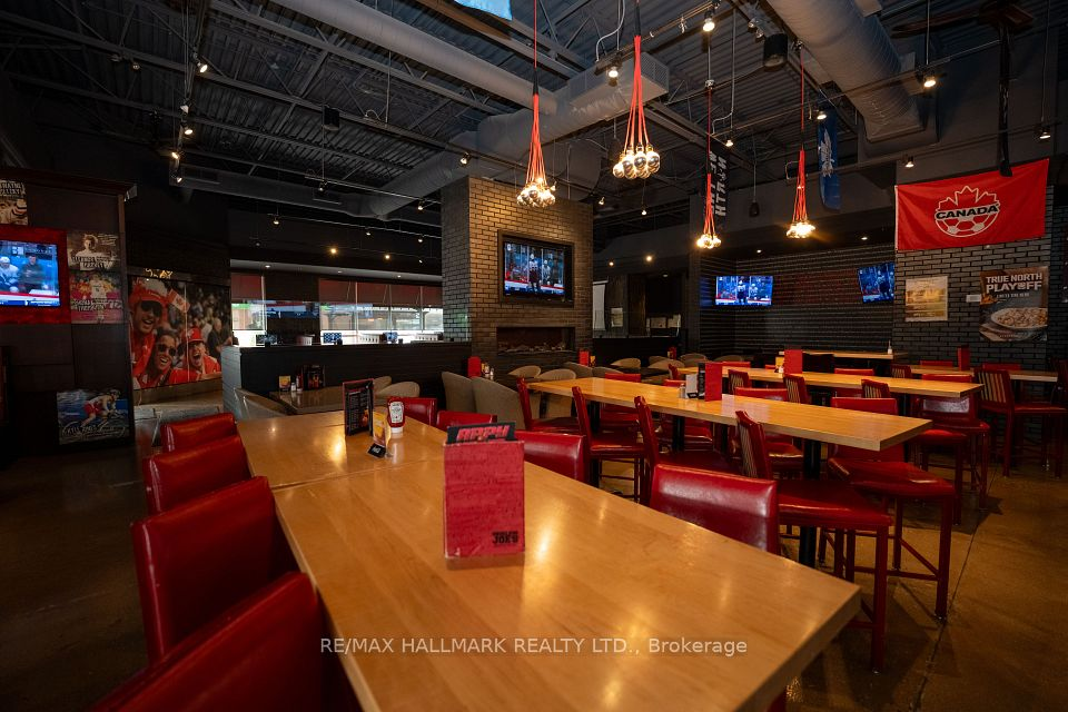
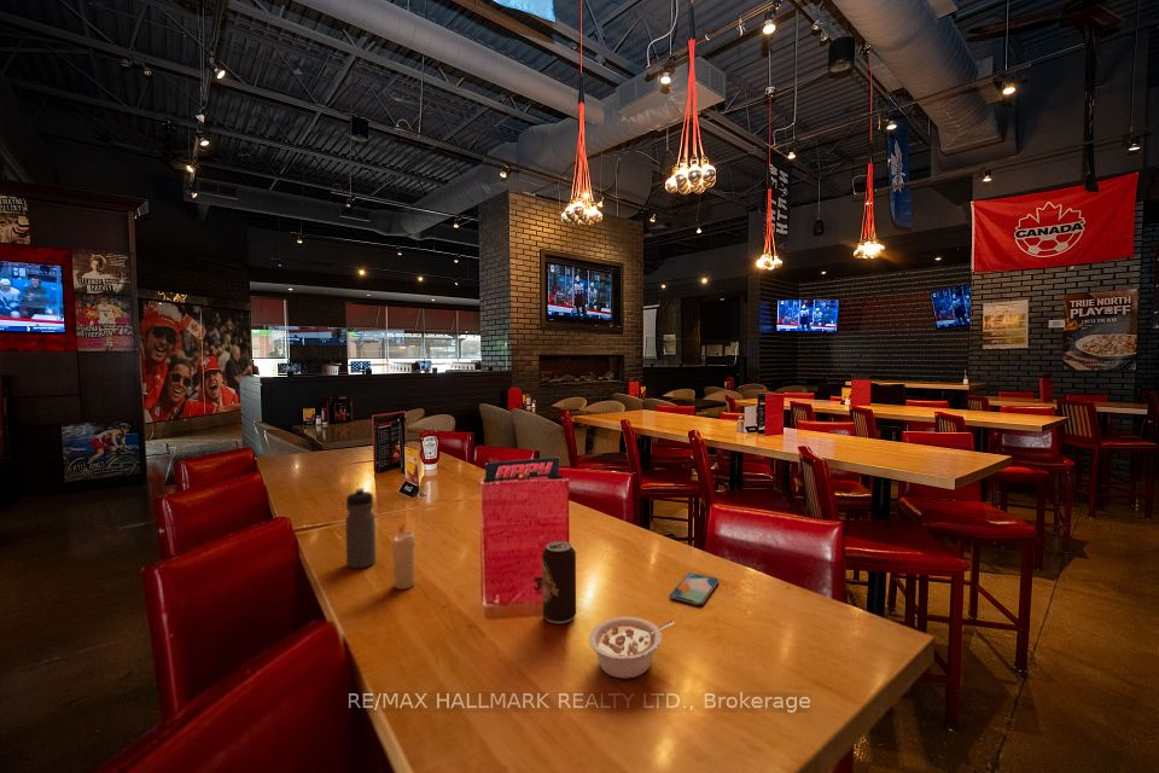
+ legume [588,616,675,680]
+ candle [391,522,417,591]
+ smartphone [668,571,720,606]
+ water bottle [344,487,377,570]
+ beverage can [541,540,577,624]
